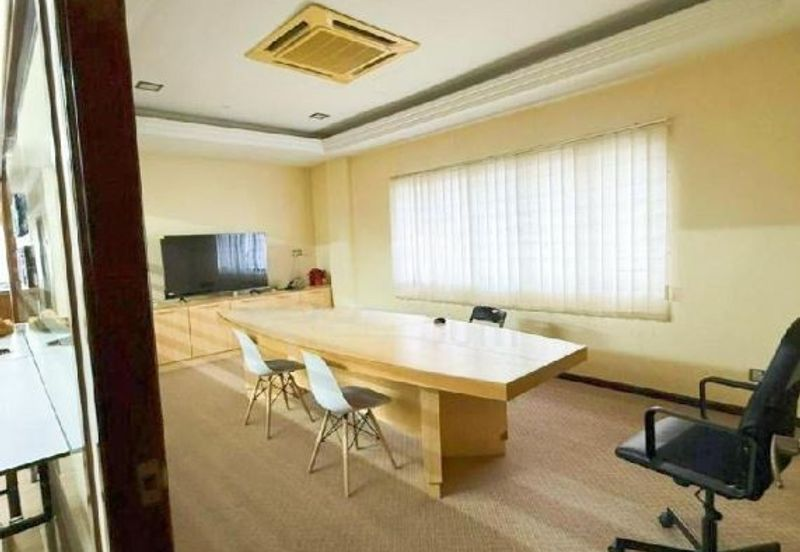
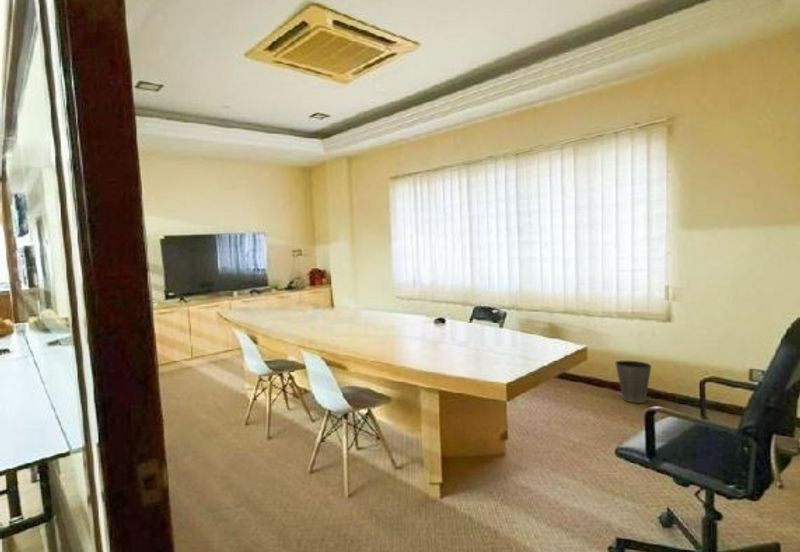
+ waste basket [614,360,652,404]
